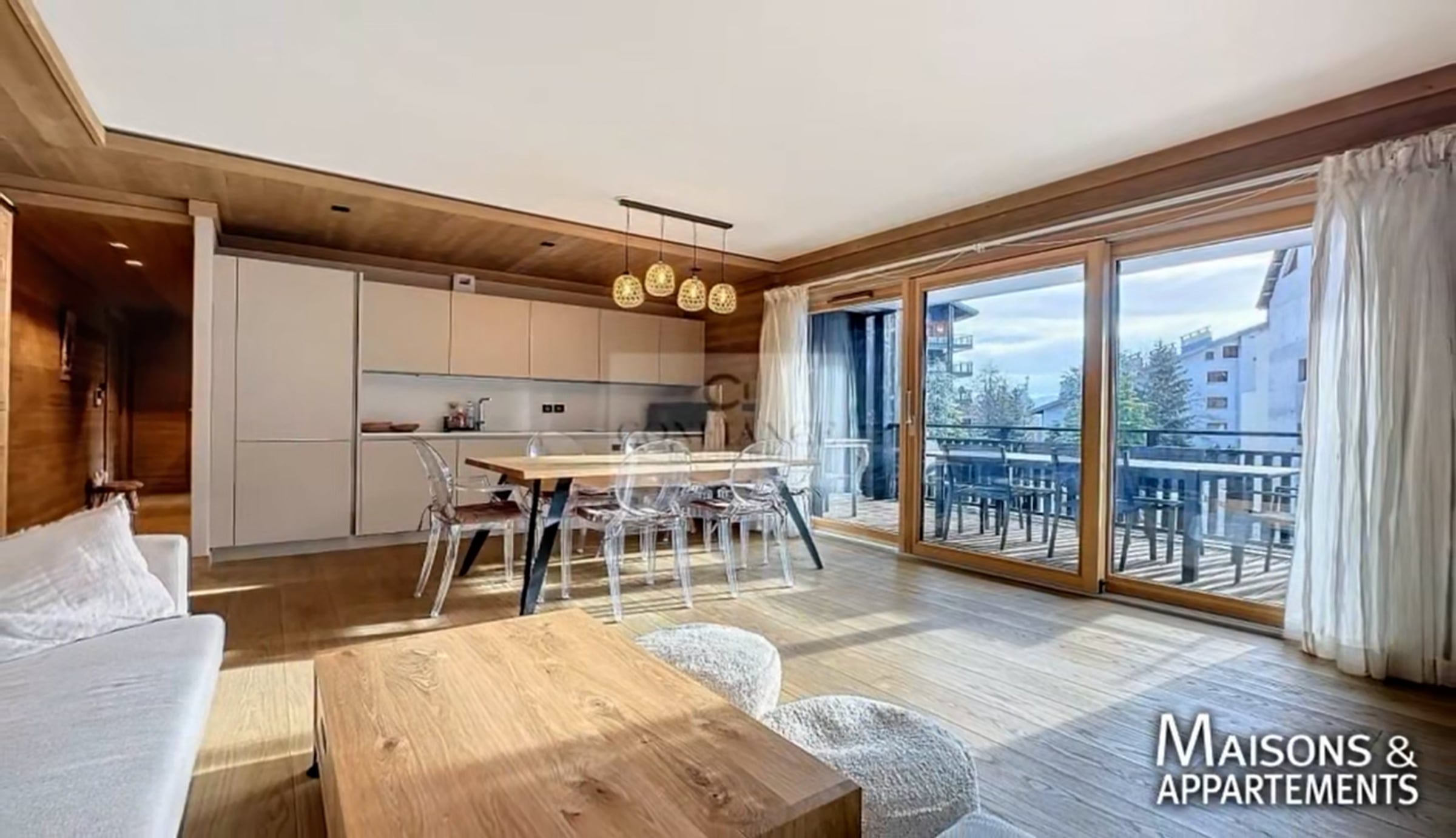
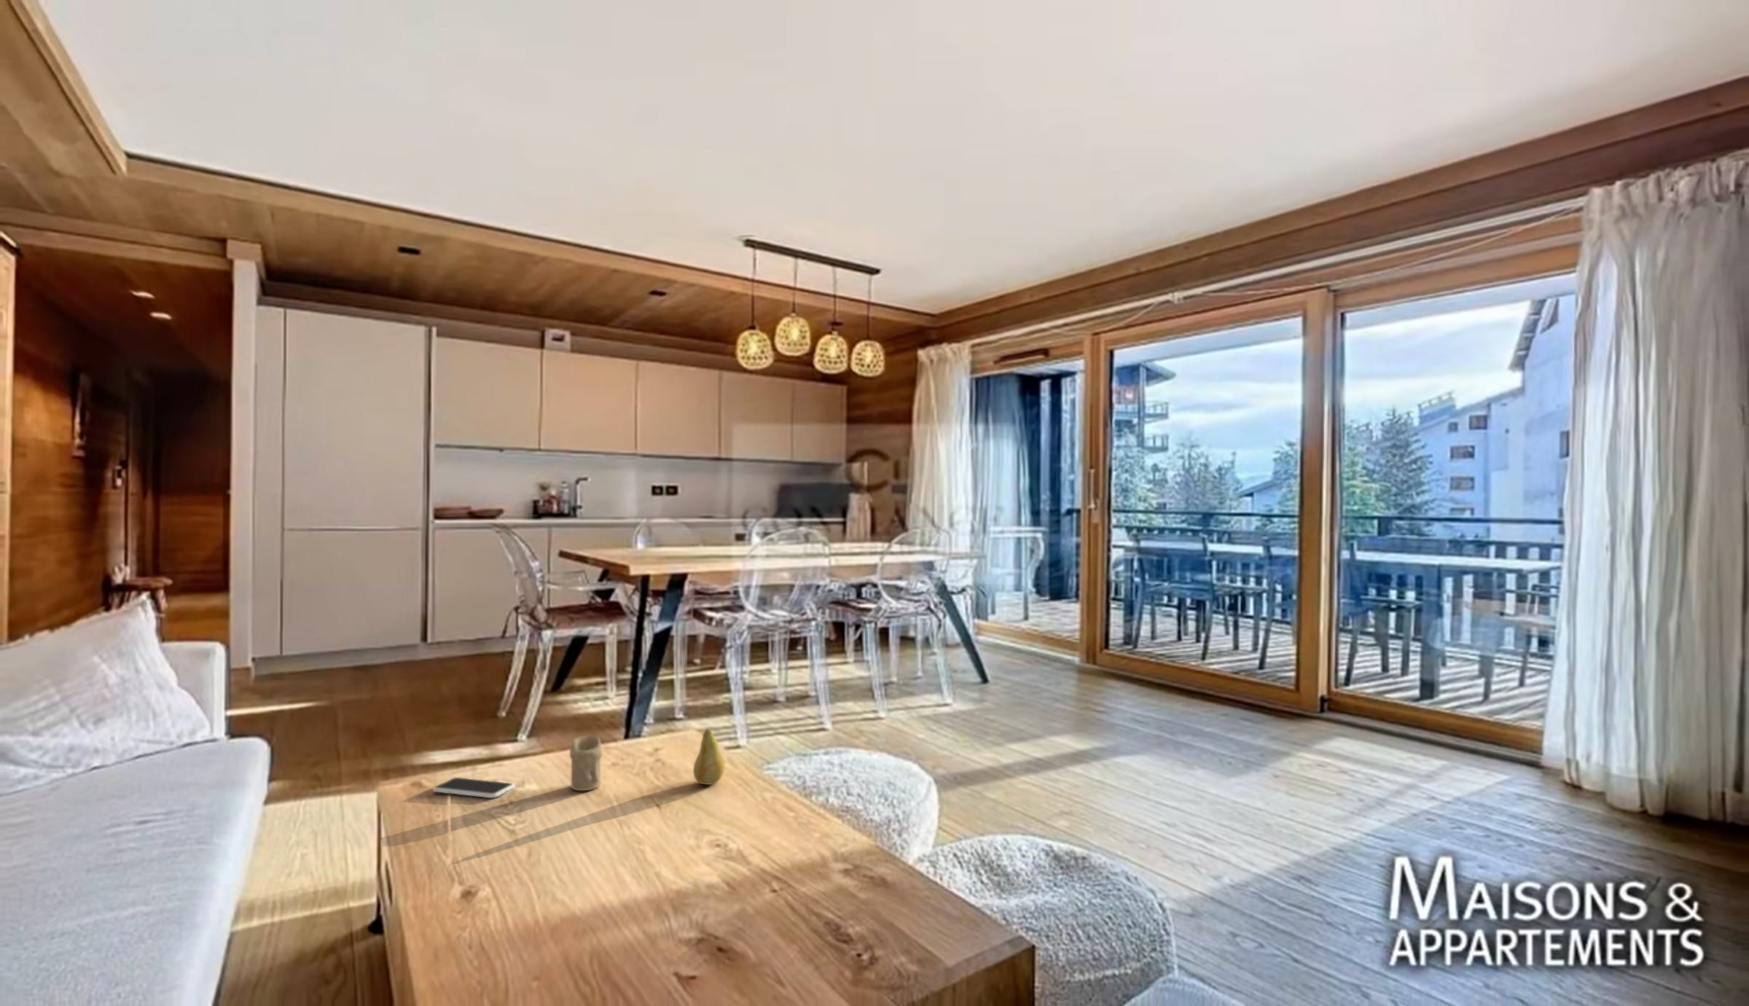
+ candle [569,735,603,791]
+ smartphone [432,777,515,798]
+ fruit [692,727,726,785]
